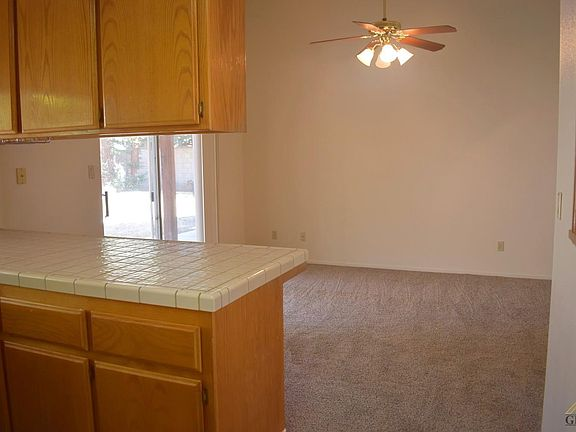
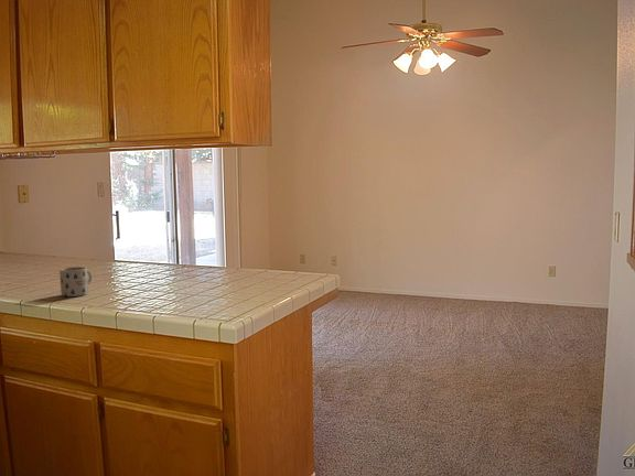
+ mug [58,266,94,298]
